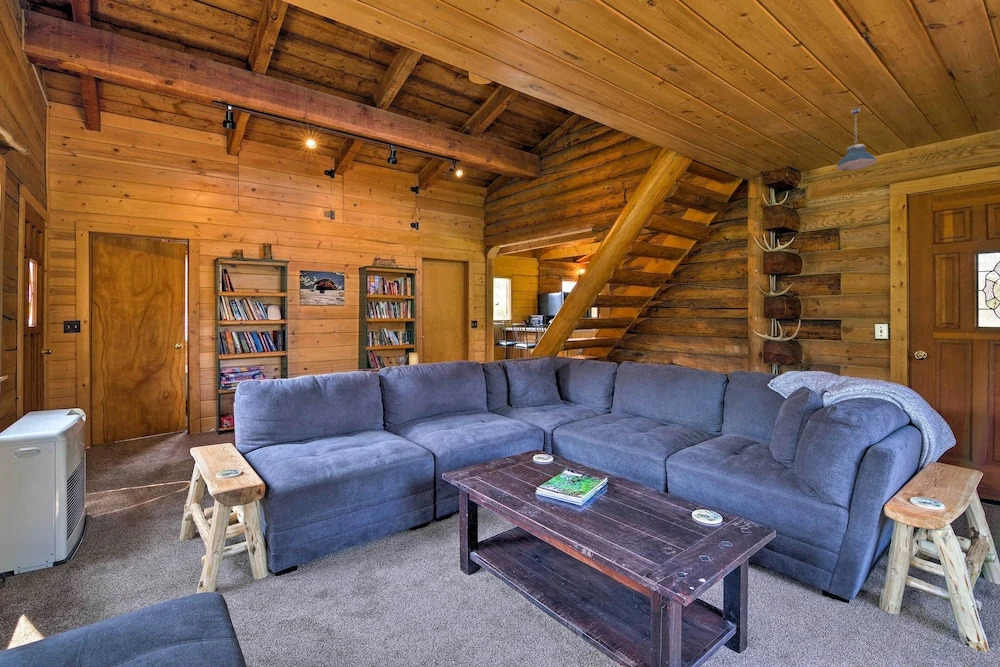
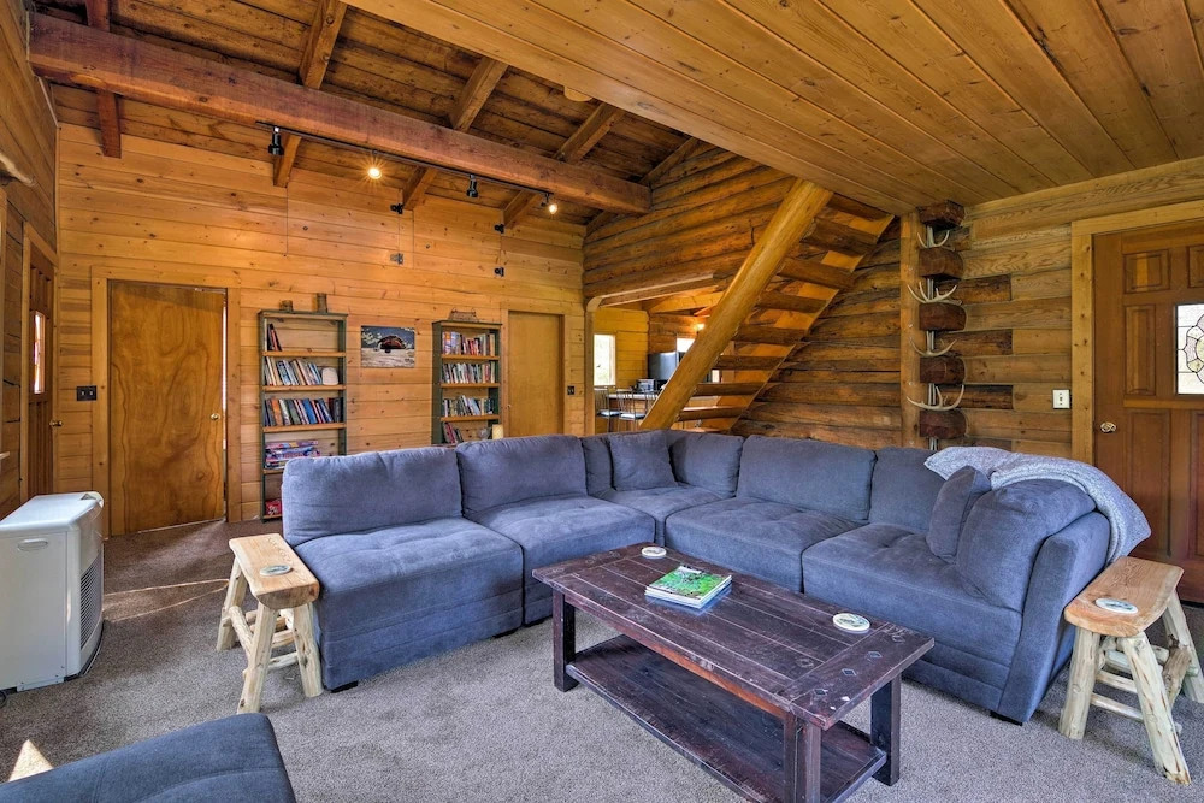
- pendant light [835,107,877,171]
